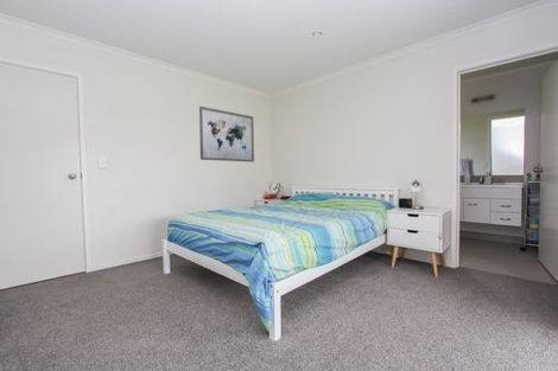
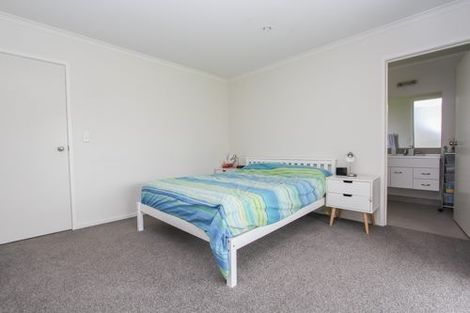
- wall art [198,105,255,164]
